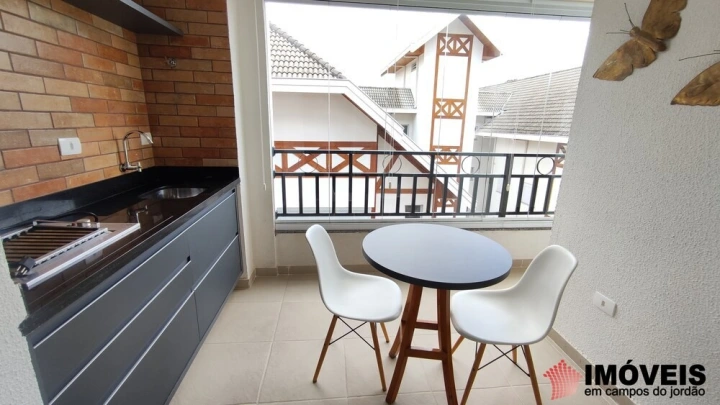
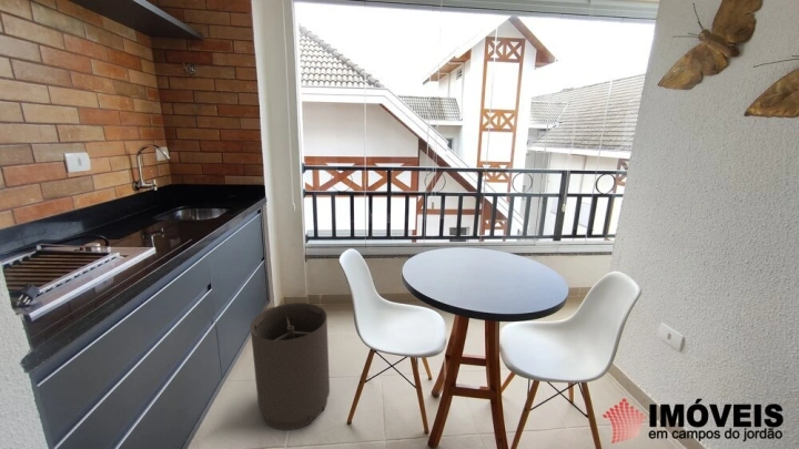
+ trash can [250,302,331,431]
